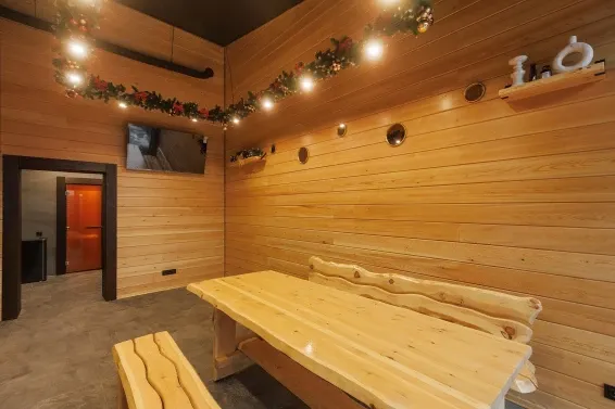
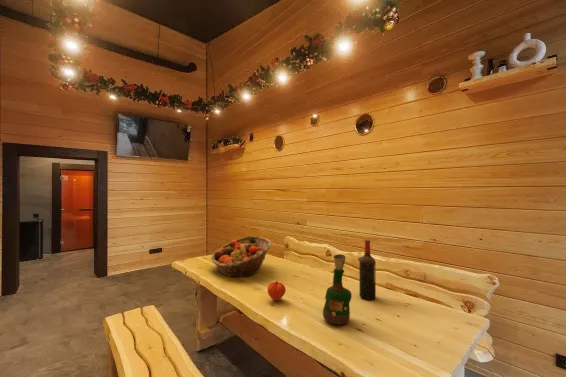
+ fruit basket [210,235,272,278]
+ fruit [267,280,287,302]
+ wine bottle [359,239,377,301]
+ grog bottle [322,253,353,326]
